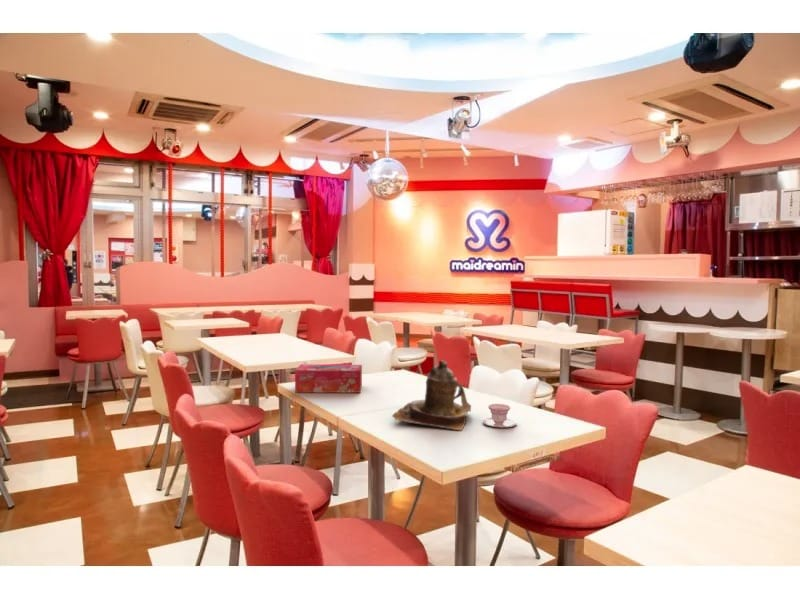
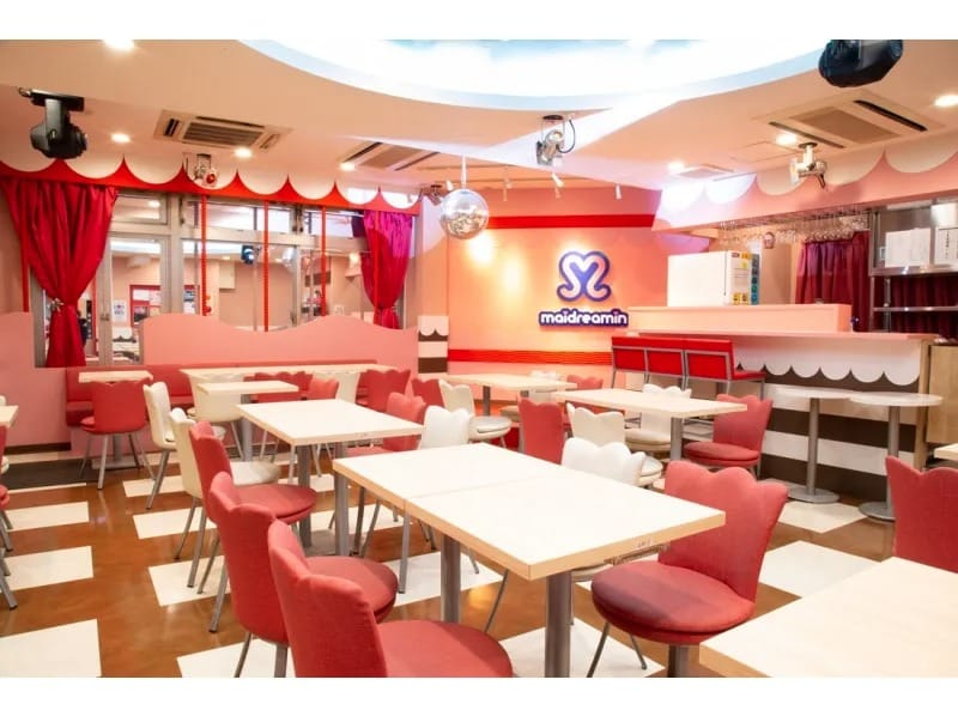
- teacup [482,403,518,428]
- tissue box [294,363,363,394]
- teapot [391,360,472,431]
